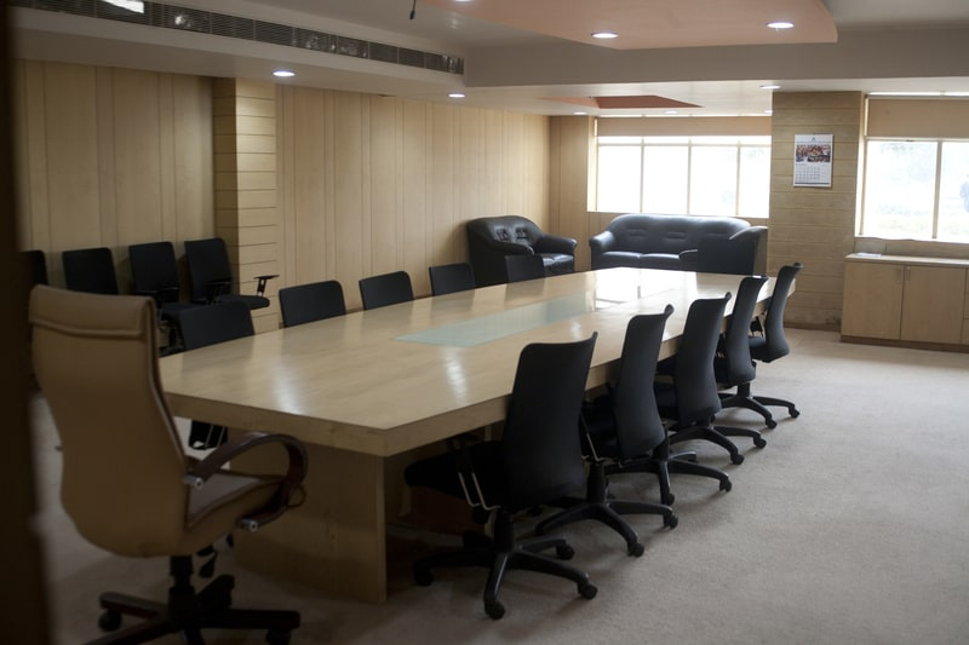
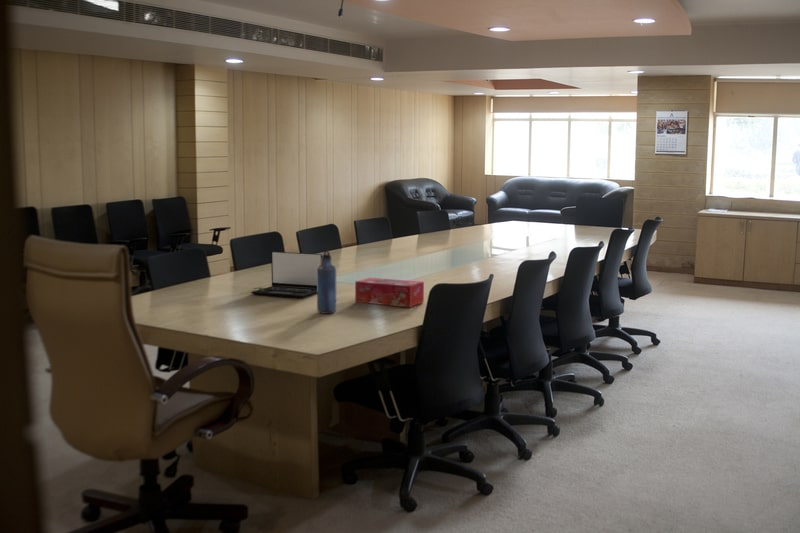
+ tissue box [354,277,425,308]
+ water bottle [316,250,337,315]
+ laptop [250,251,323,299]
